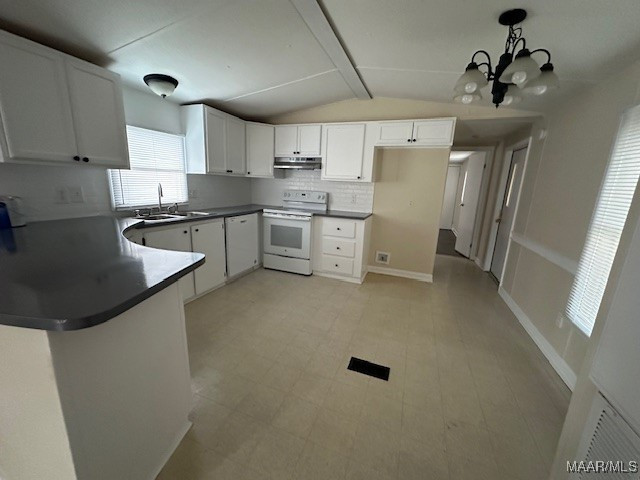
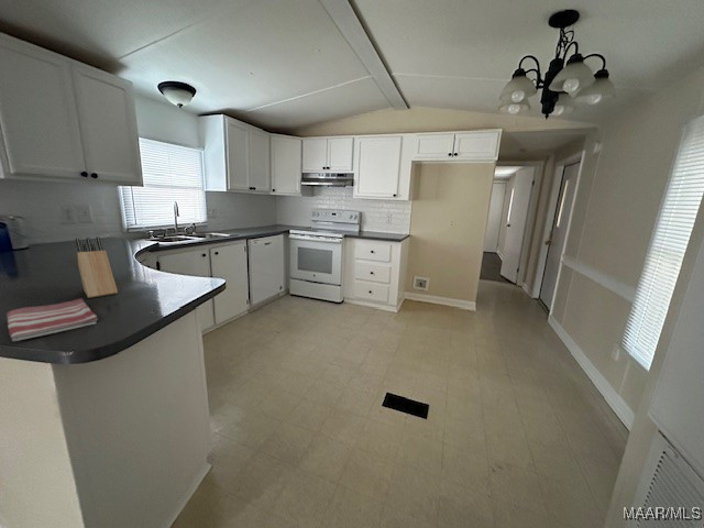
+ dish towel [6,297,99,342]
+ knife block [75,235,119,299]
